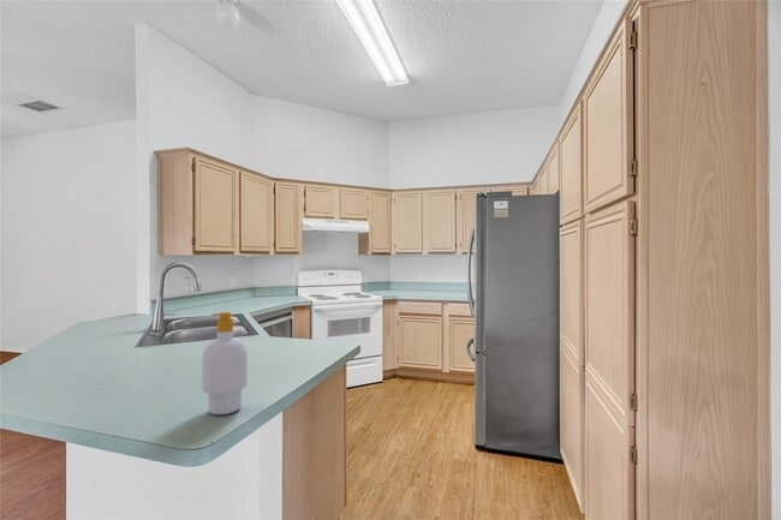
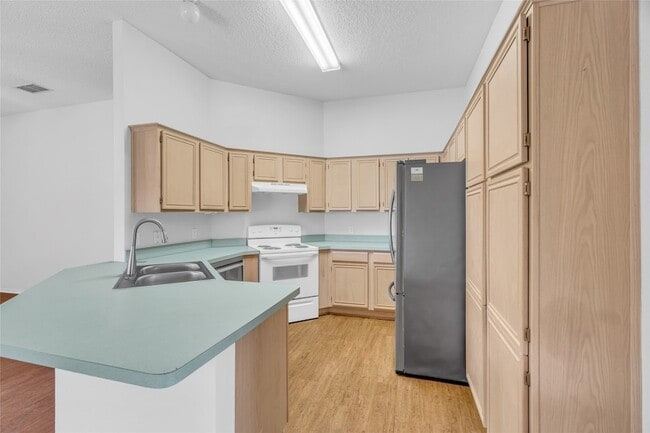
- soap bottle [201,311,249,416]
